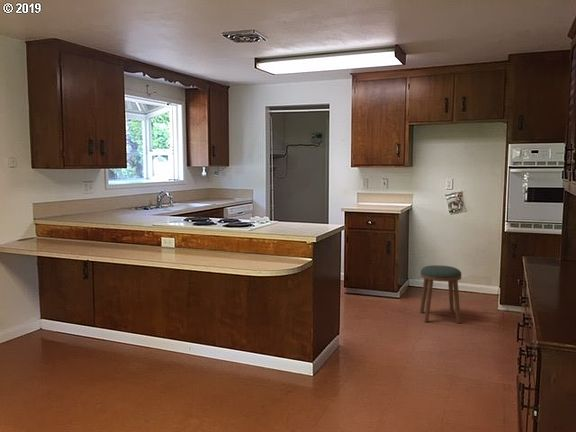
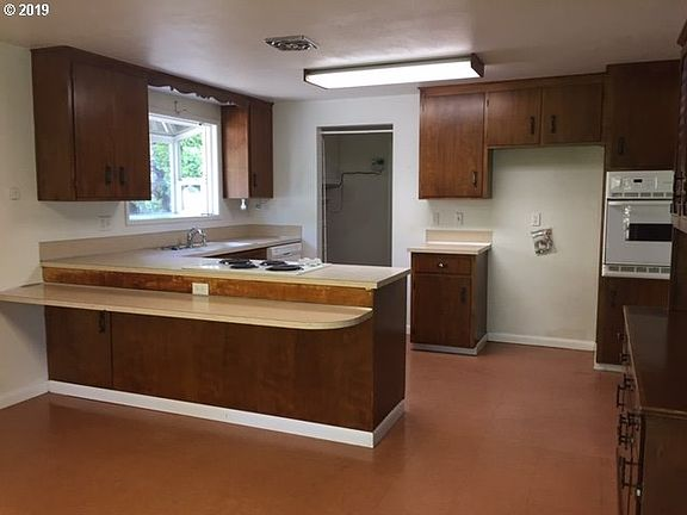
- stool [419,264,463,324]
